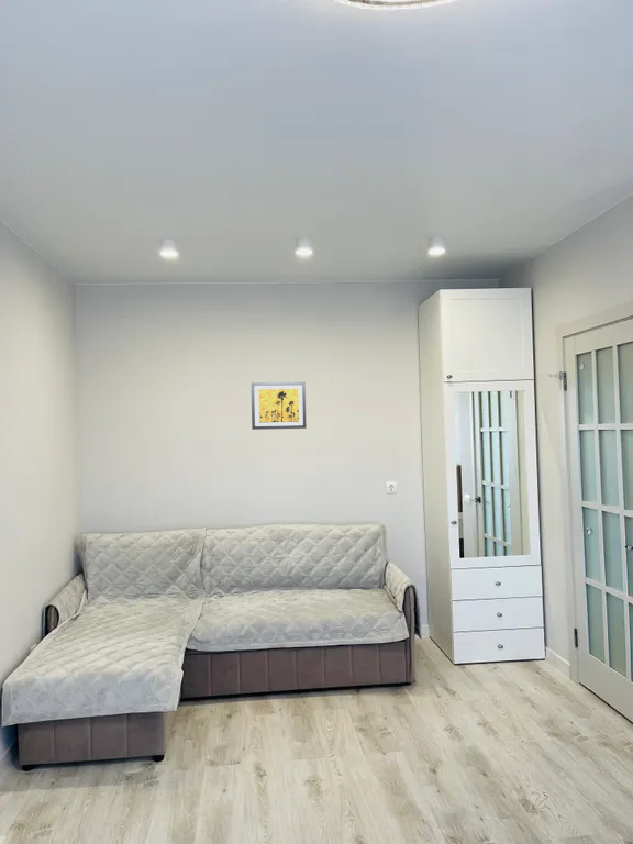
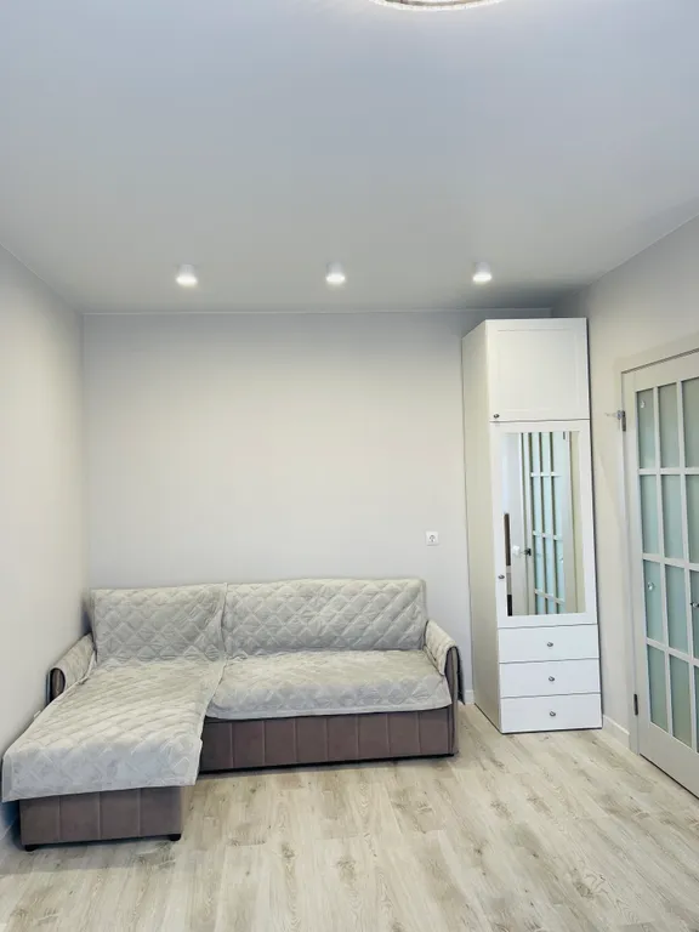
- wall art [251,381,308,431]
